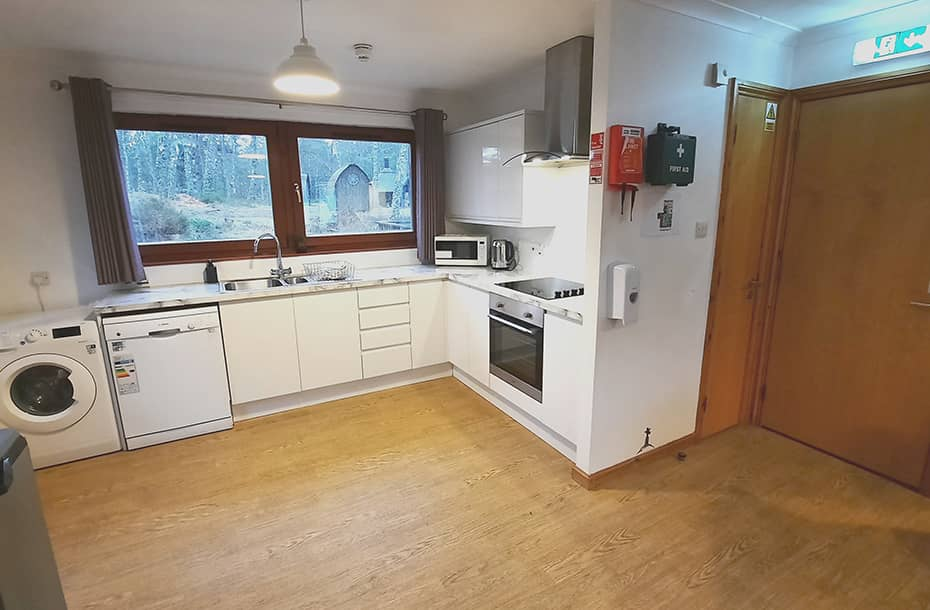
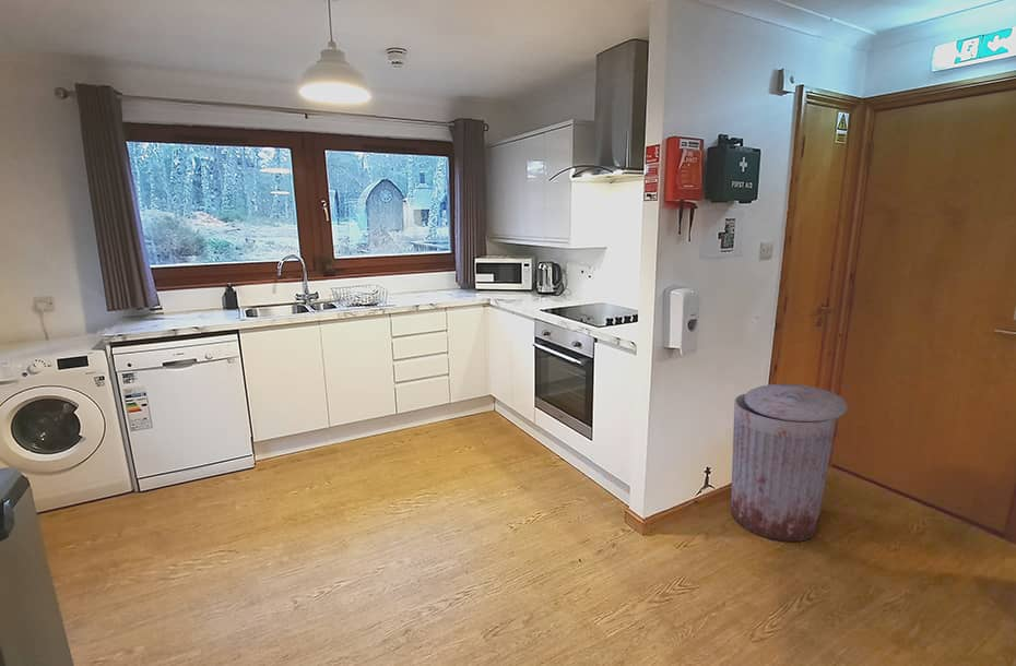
+ trash can [730,383,849,543]
